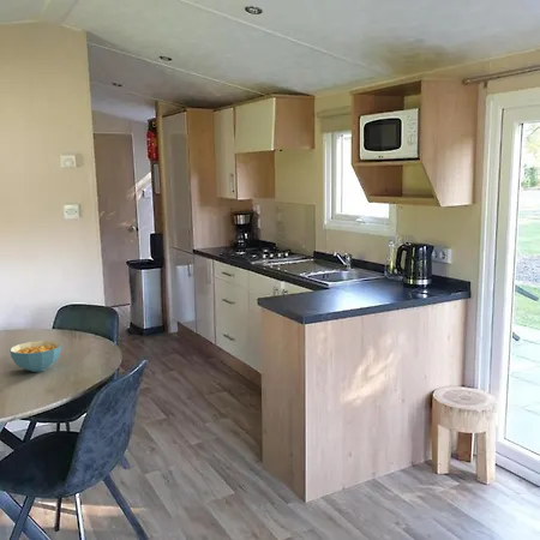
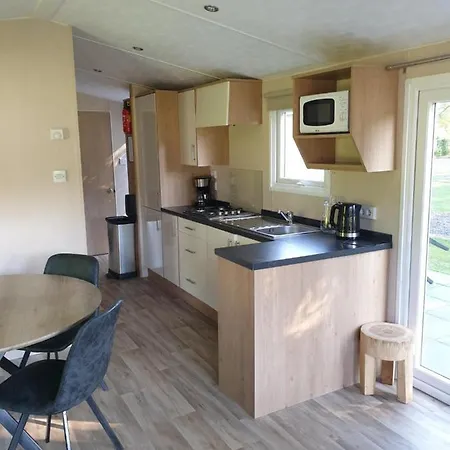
- cereal bowl [8,340,62,373]
